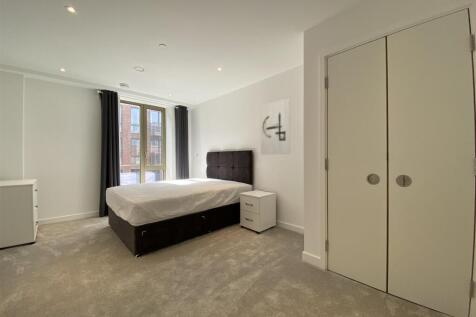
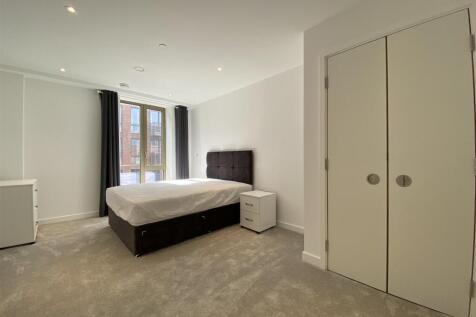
- wall art [260,97,291,156]
